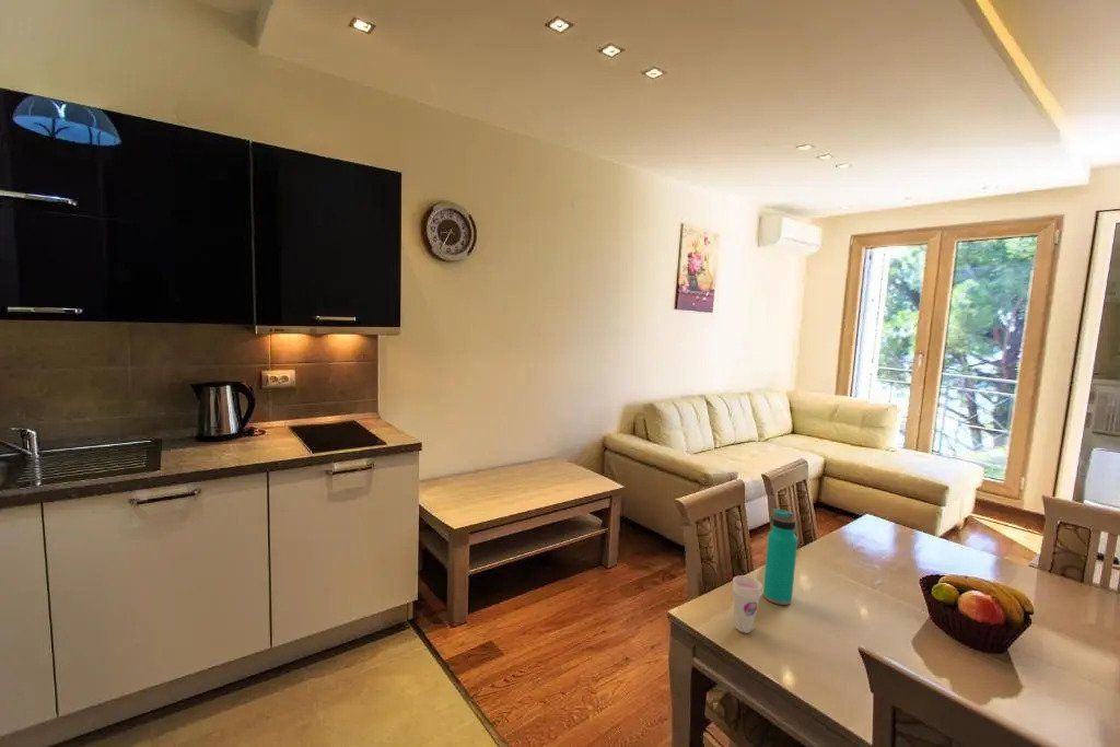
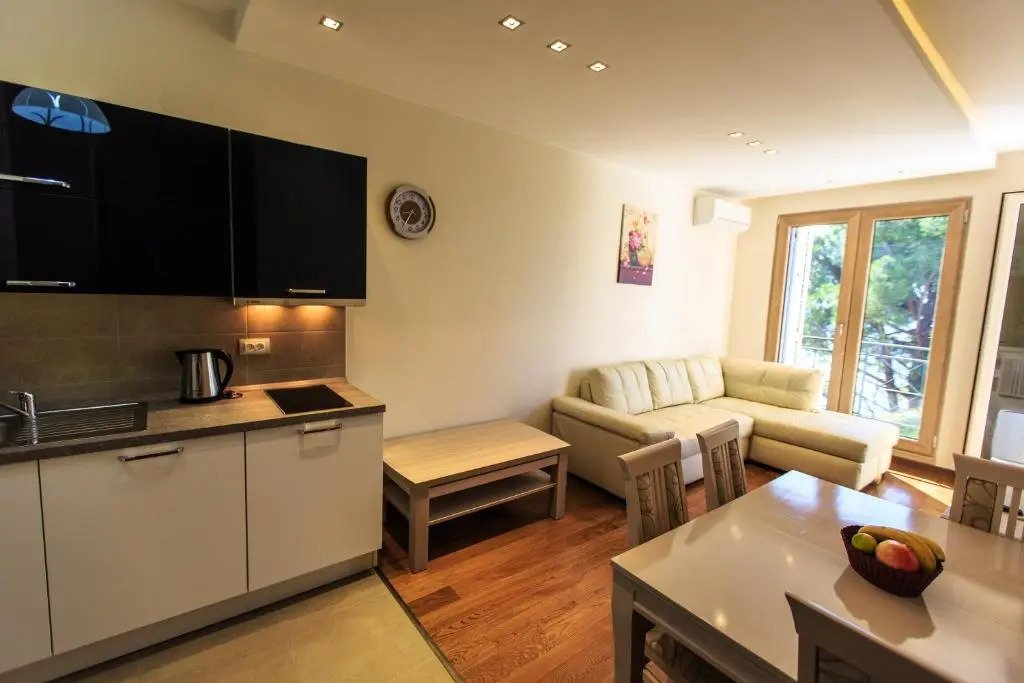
- cup [732,574,763,634]
- water bottle [762,507,798,606]
